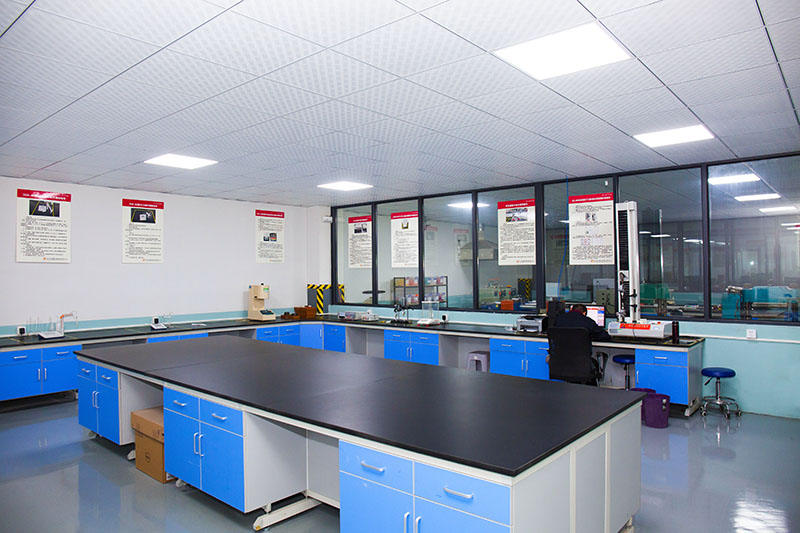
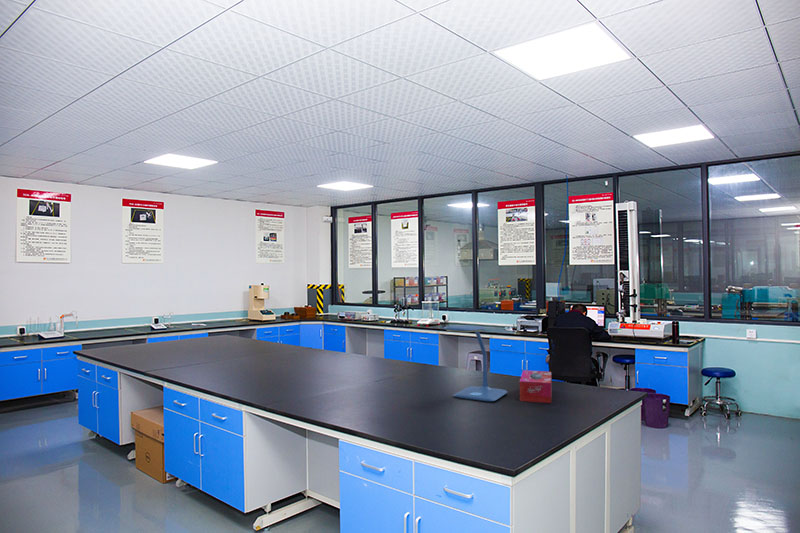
+ desk lamp [443,324,508,402]
+ tissue box [519,369,553,404]
